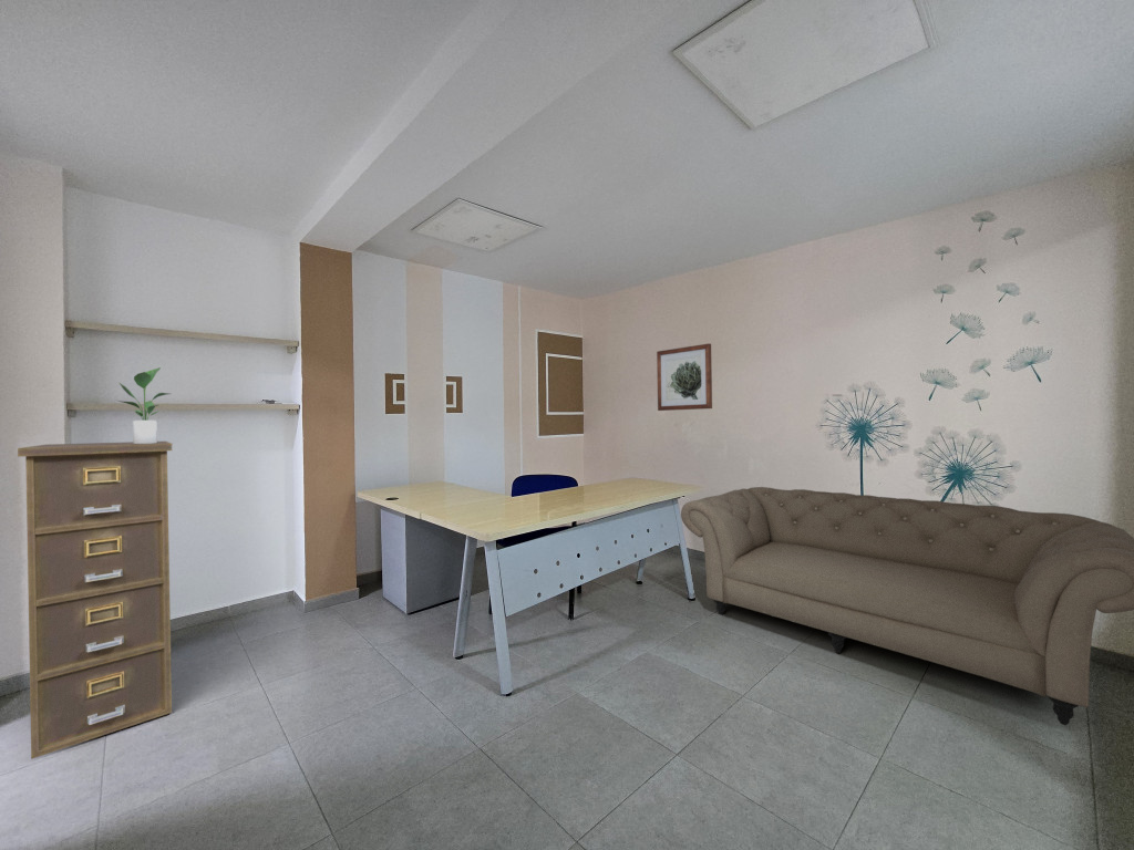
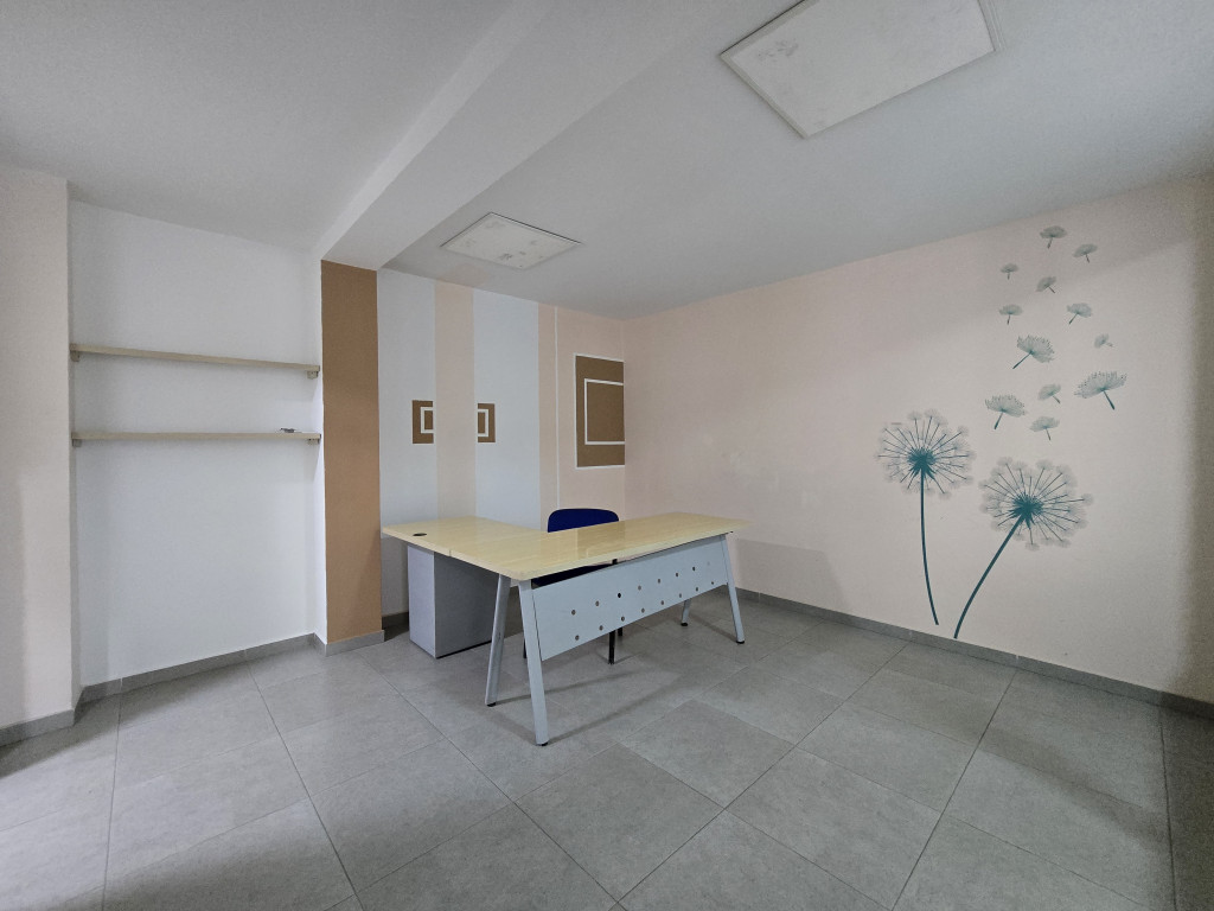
- sofa [680,486,1134,726]
- potted plant [116,366,171,444]
- wall art [656,343,713,412]
- filing cabinet [17,440,174,760]
